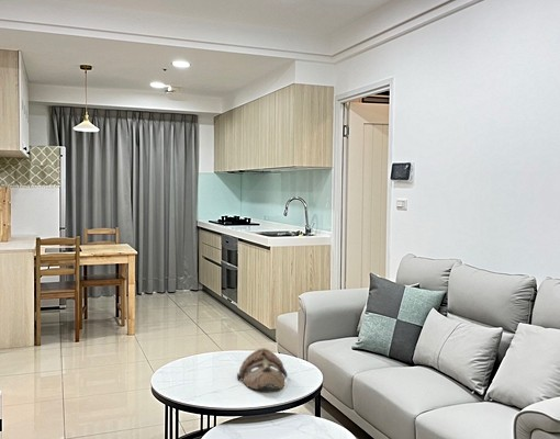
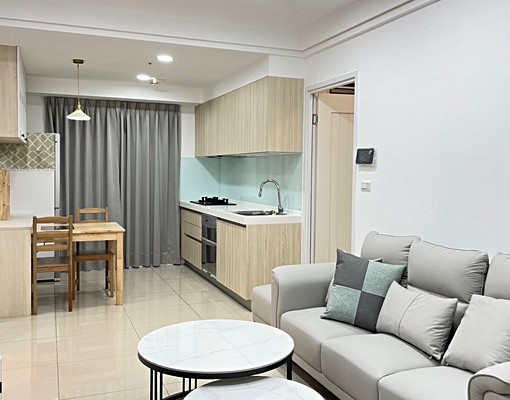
- animal skull [236,347,289,391]
